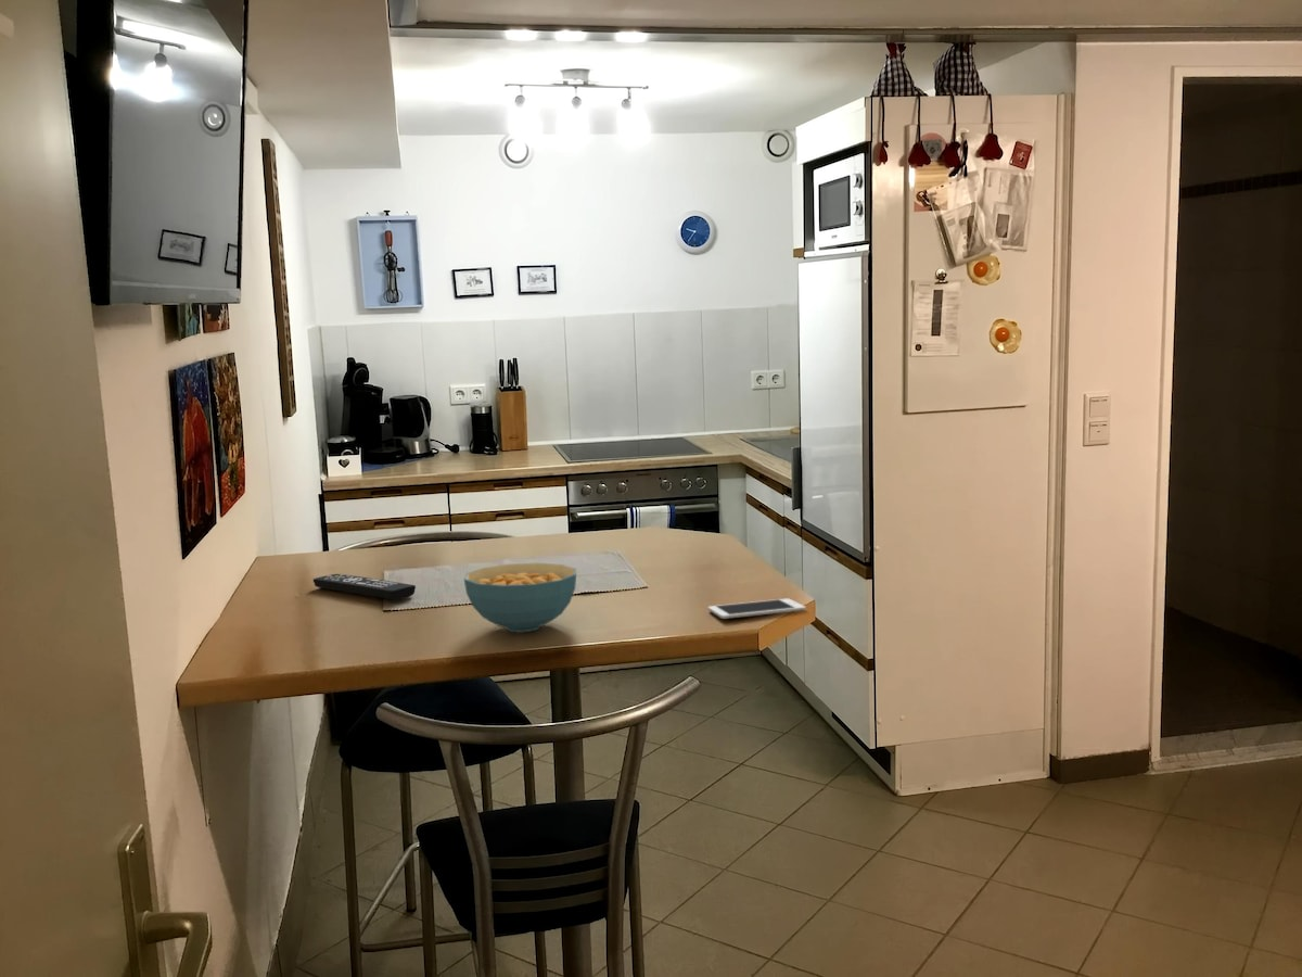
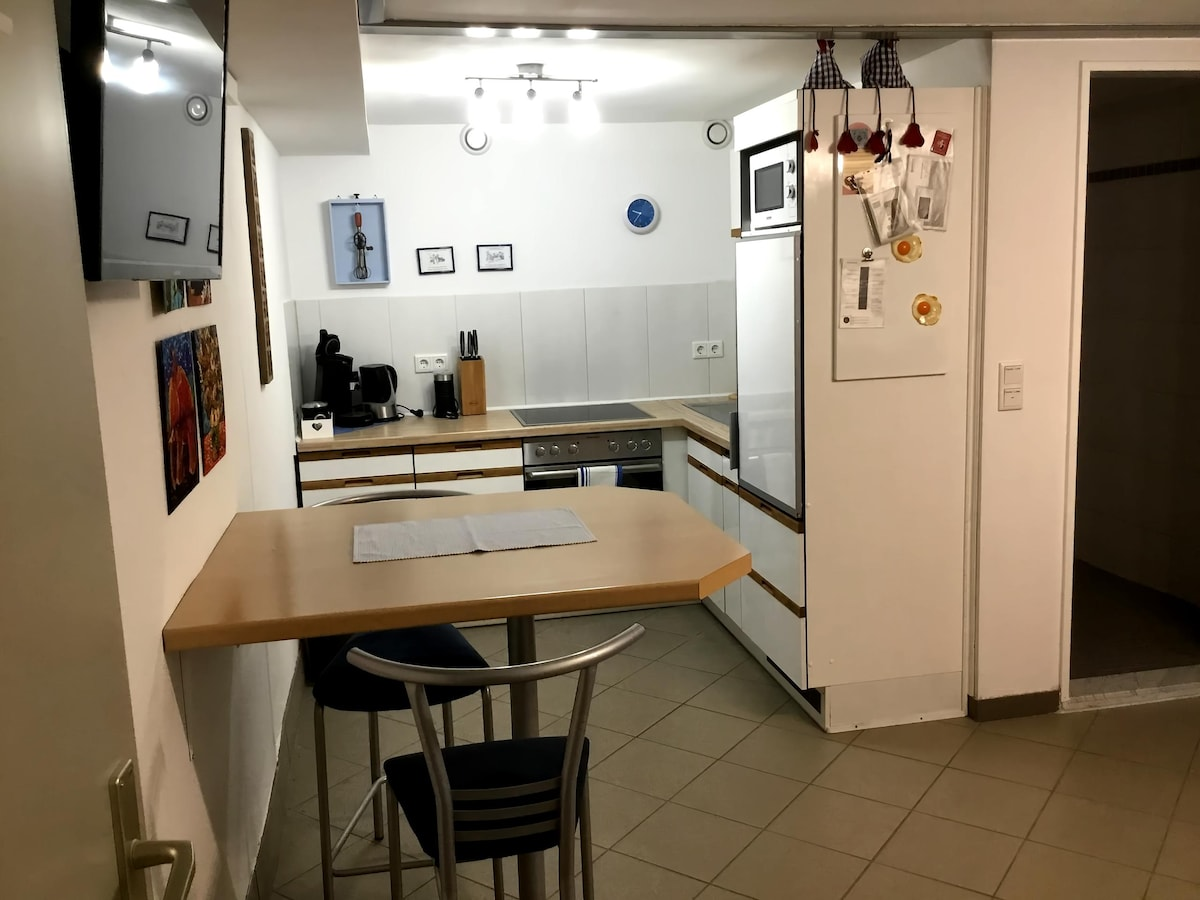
- remote control [312,573,417,600]
- cereal bowl [463,562,577,633]
- cell phone [707,597,807,620]
